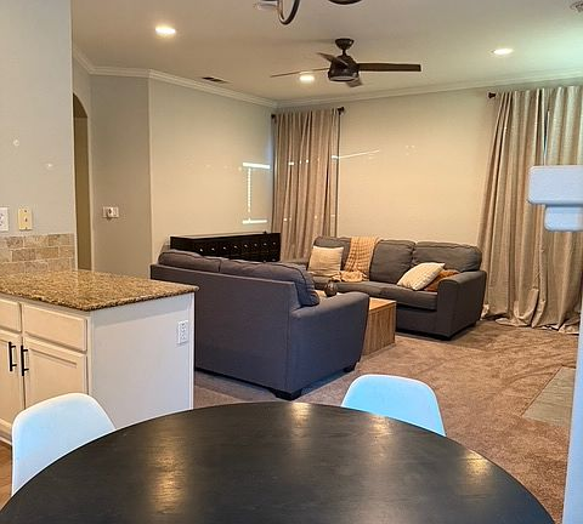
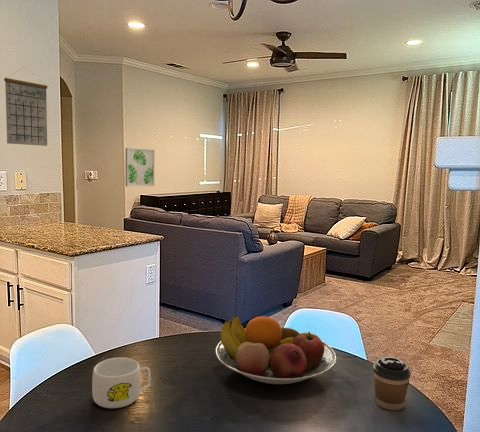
+ coffee cup [372,356,412,411]
+ wall art [124,147,156,188]
+ calendar [3,66,48,147]
+ mug [91,357,152,409]
+ fruit bowl [215,315,337,385]
